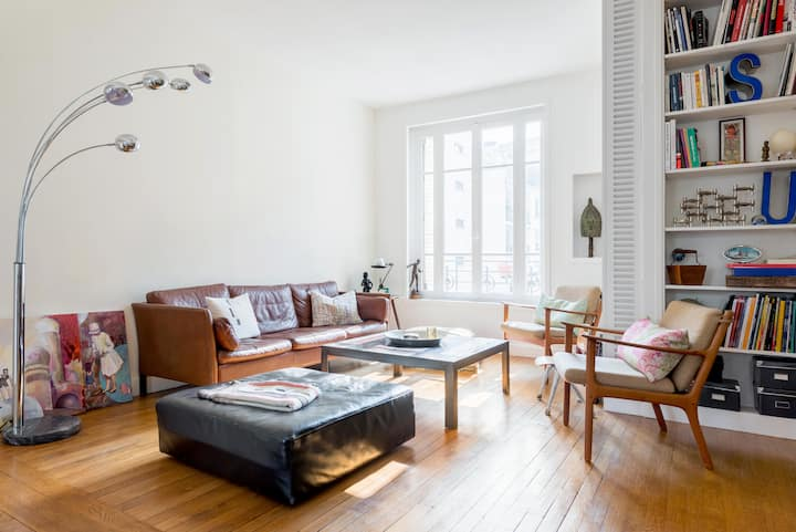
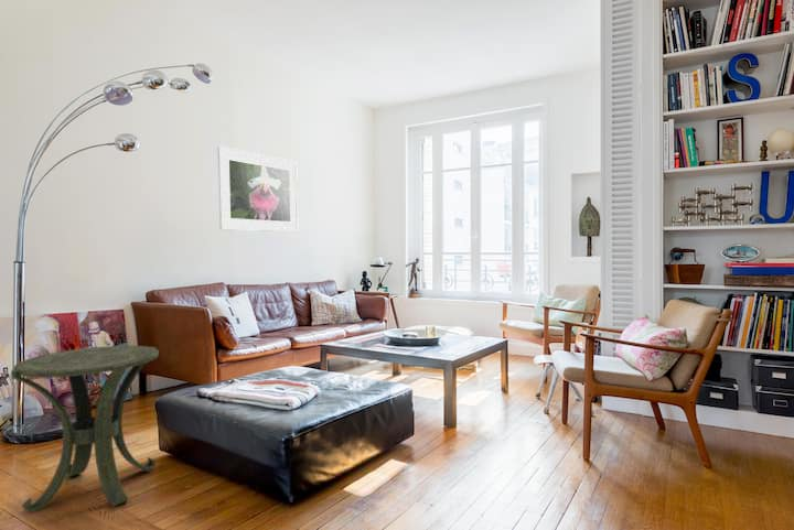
+ side table [10,345,160,515]
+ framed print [216,144,300,234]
